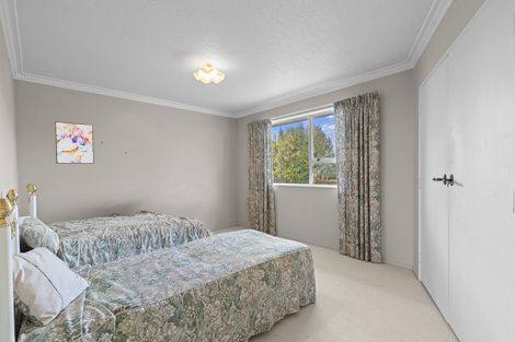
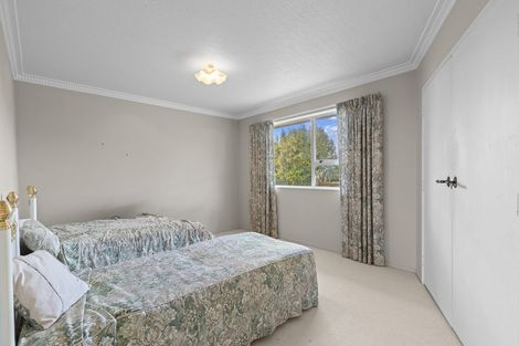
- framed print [54,120,95,165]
